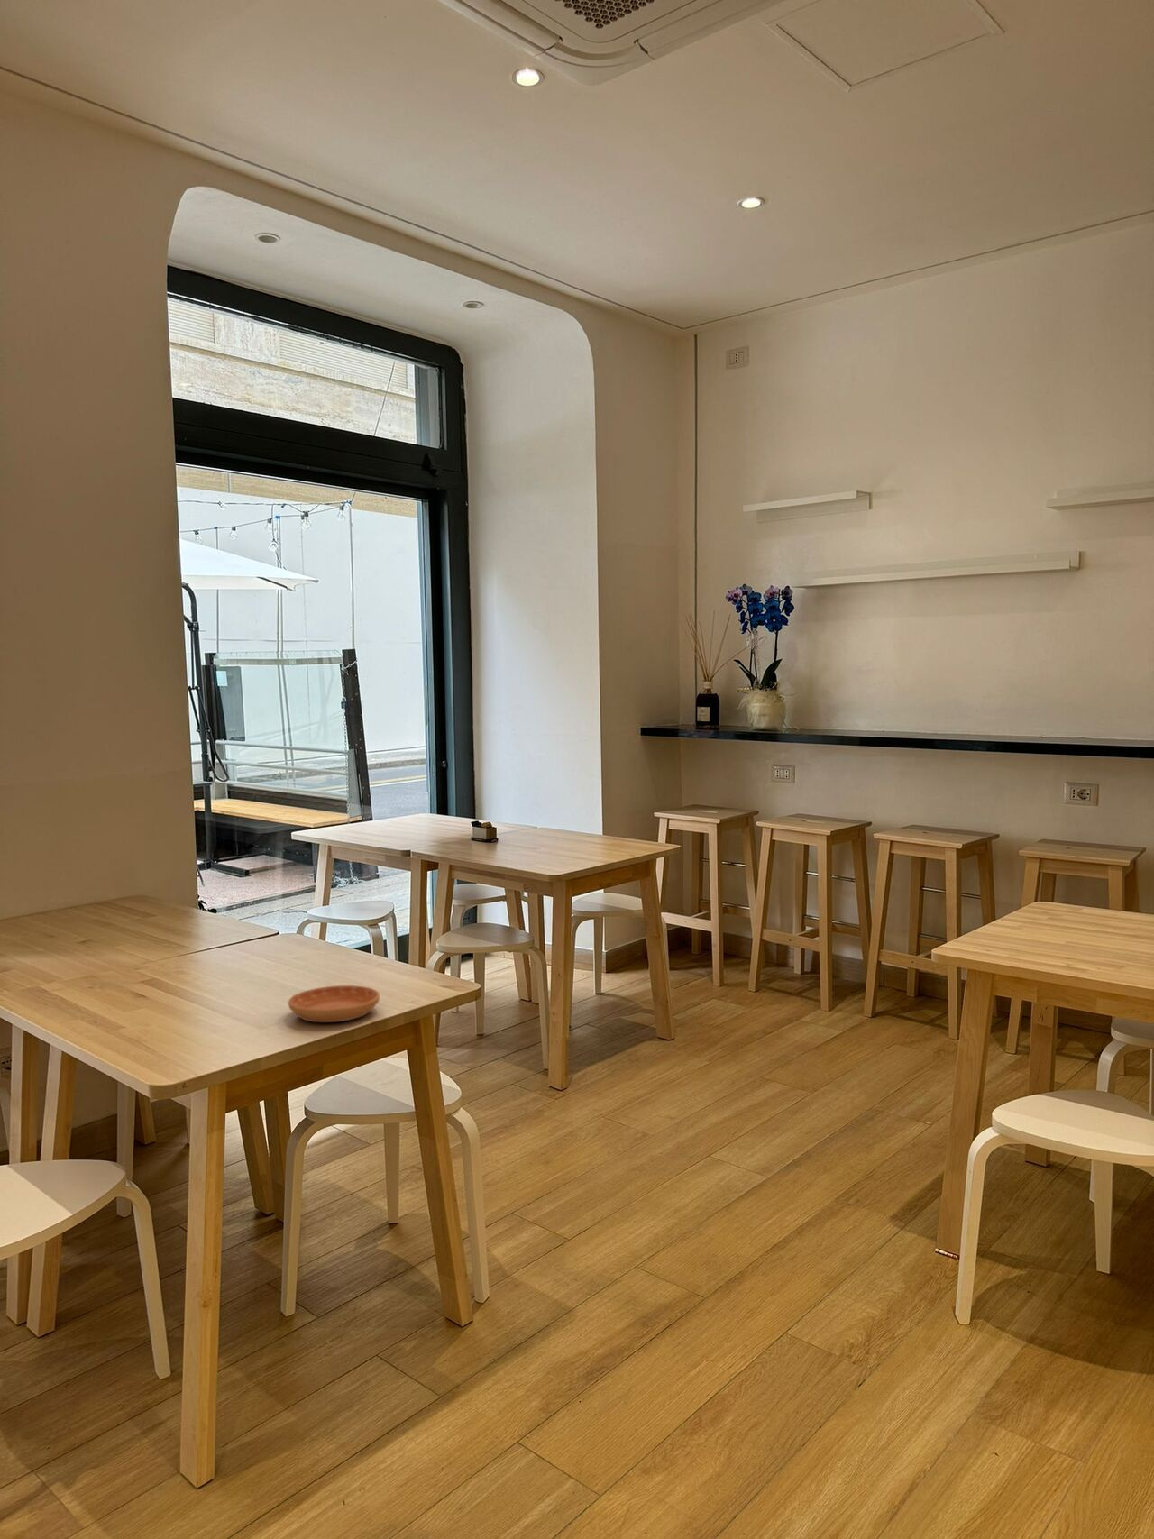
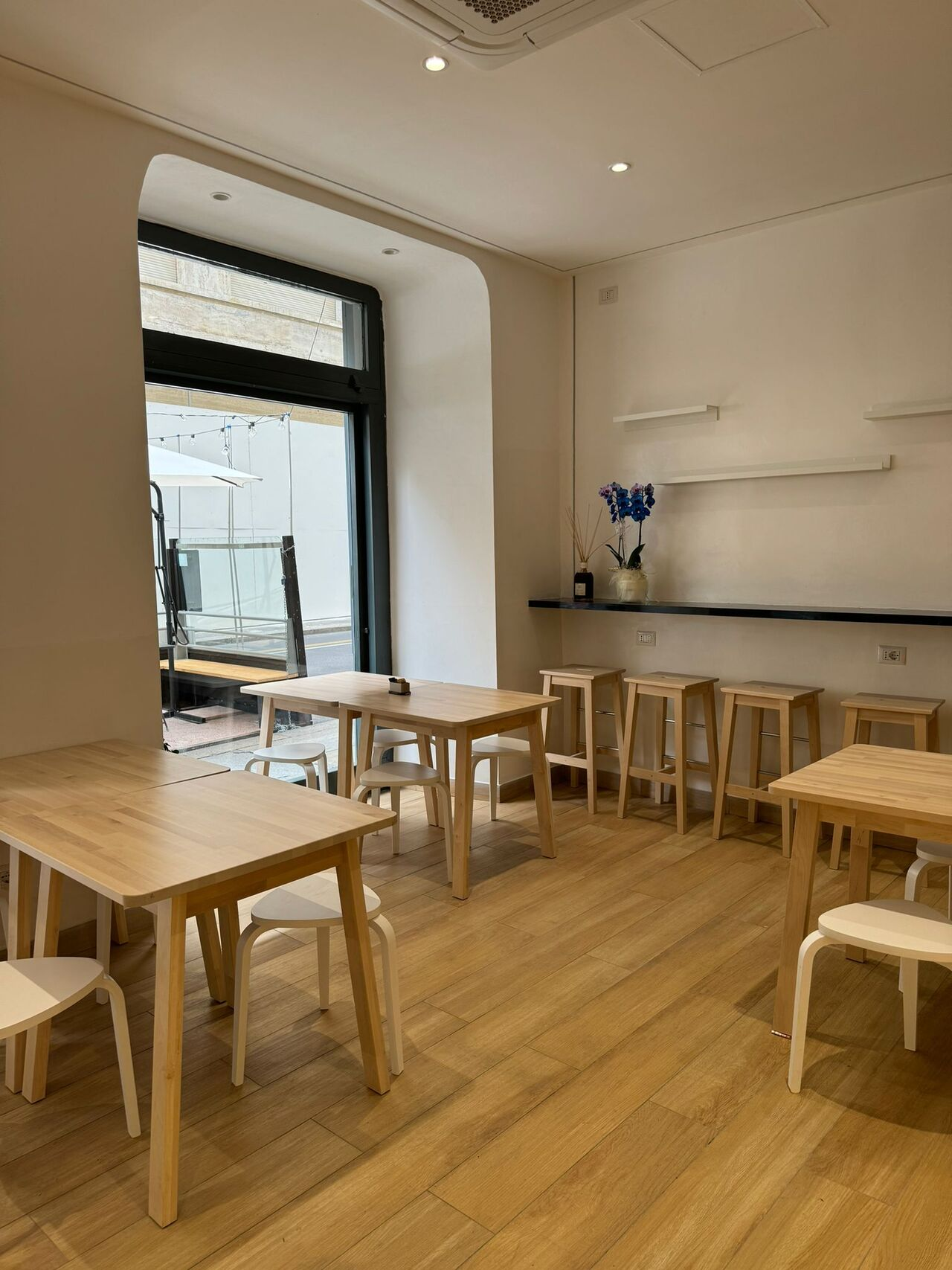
- saucer [287,984,381,1023]
